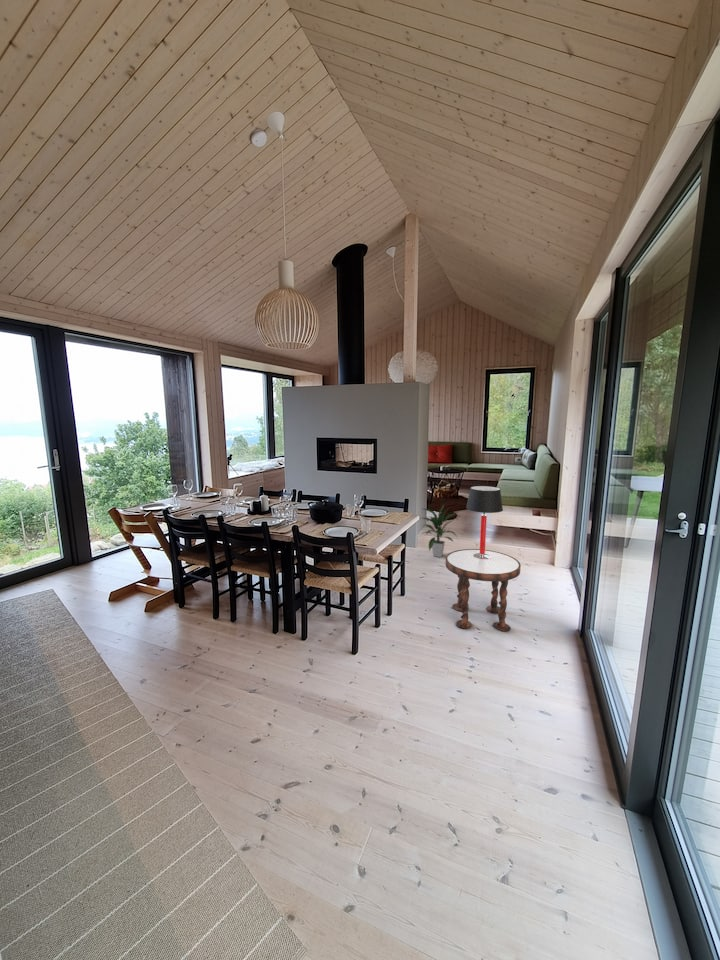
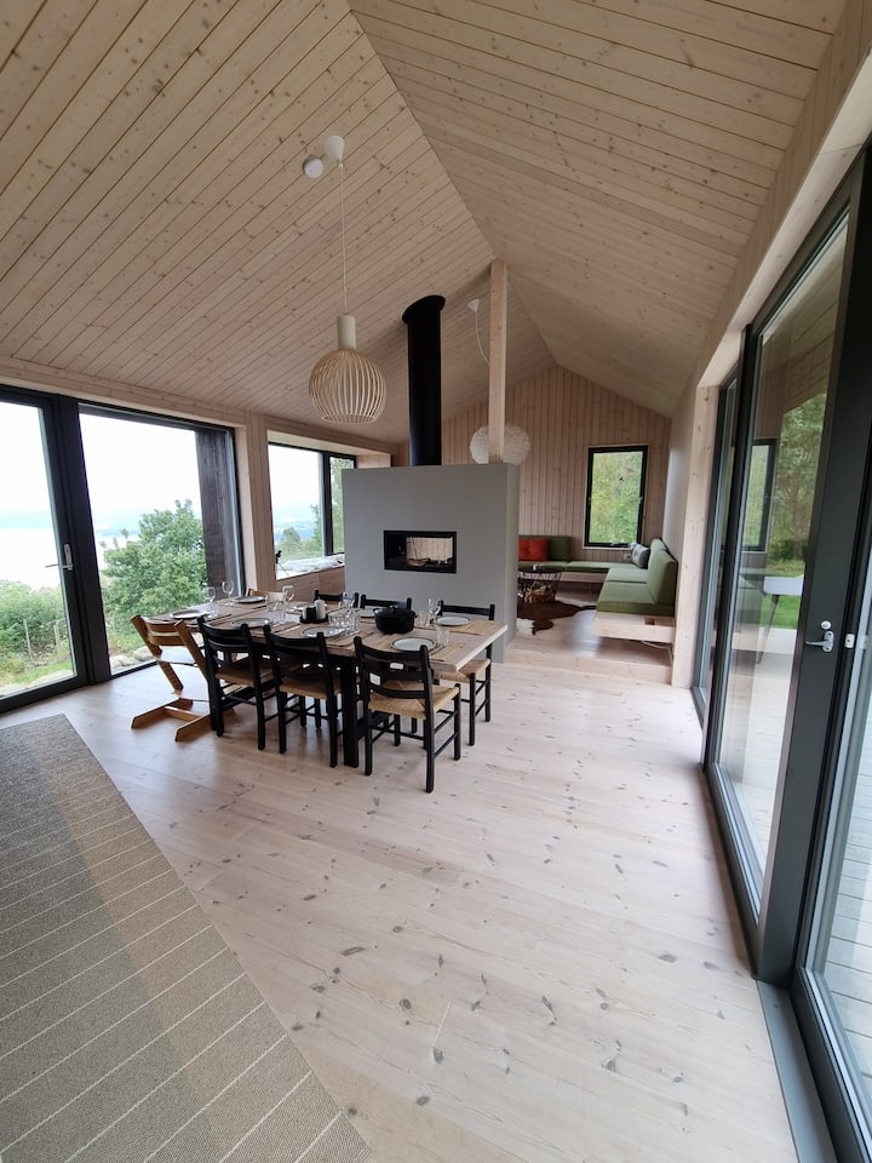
- indoor plant [421,504,458,558]
- side table [444,548,522,632]
- table lamp [465,485,504,559]
